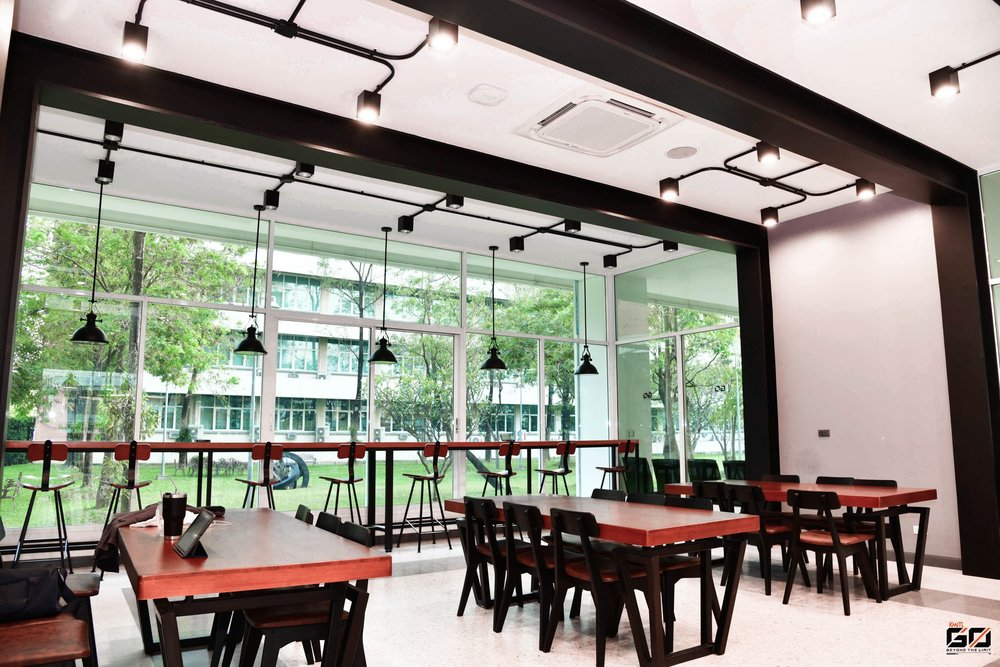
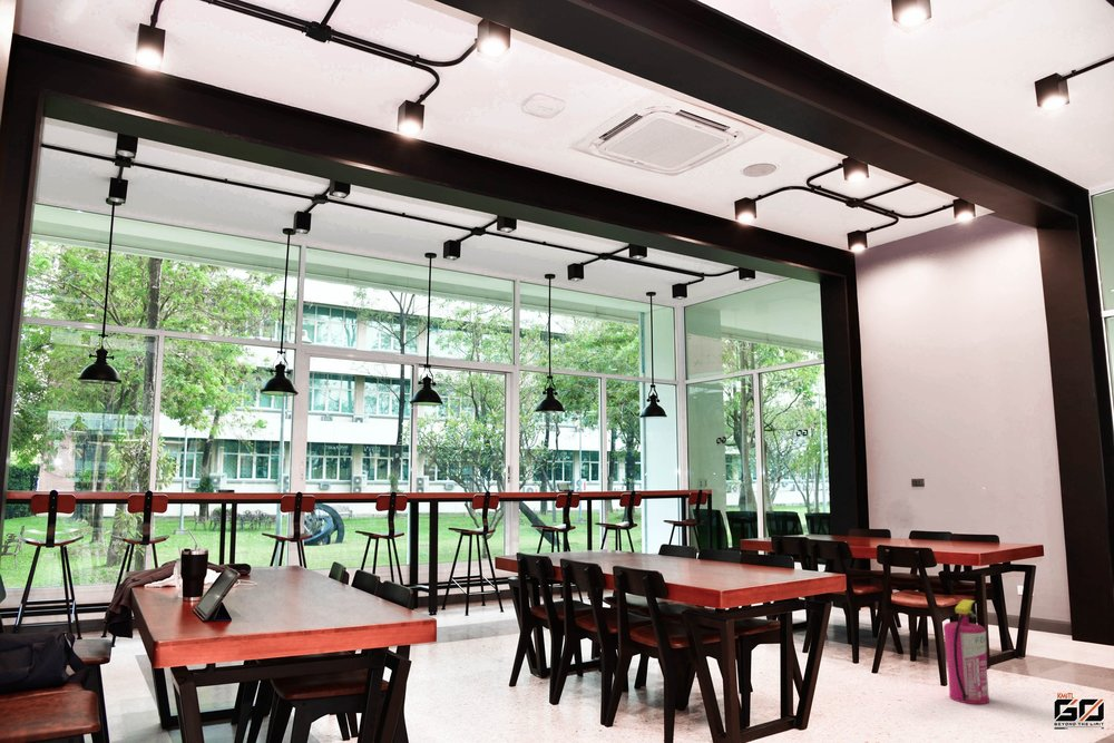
+ fire extinguisher [942,598,990,705]
